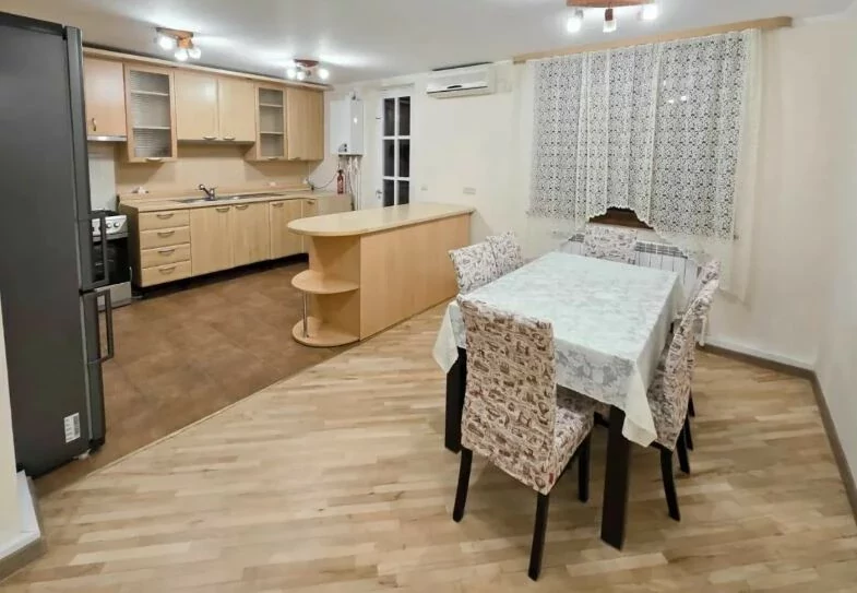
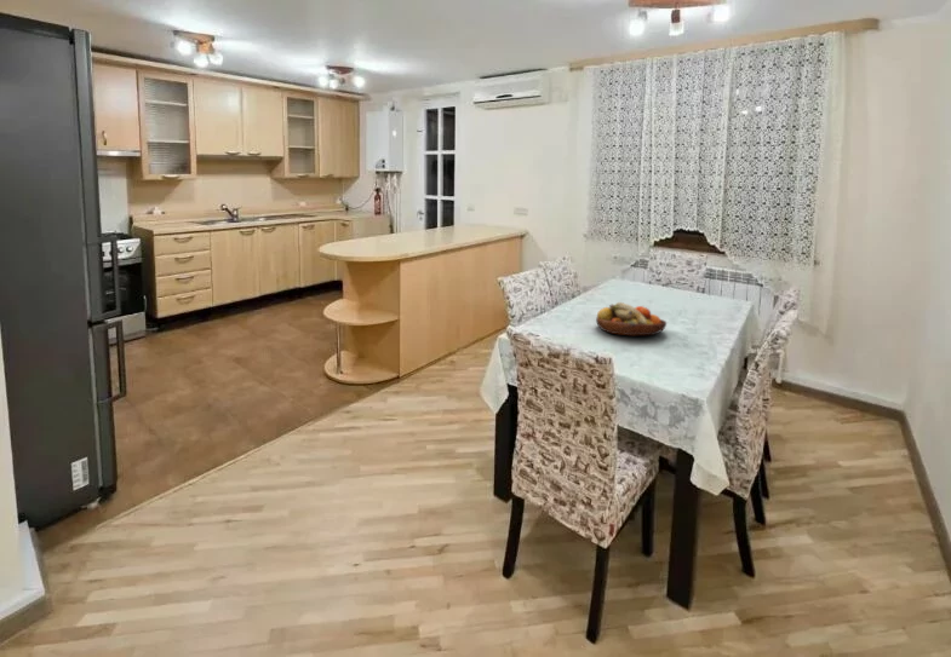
+ fruit bowl [595,301,668,336]
